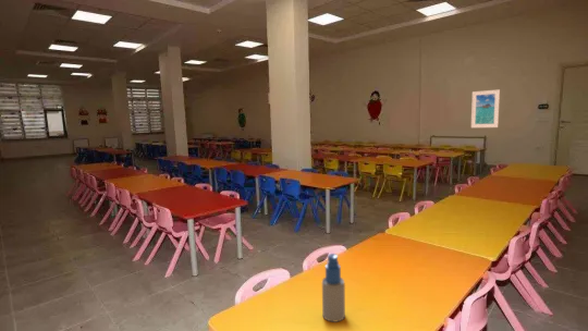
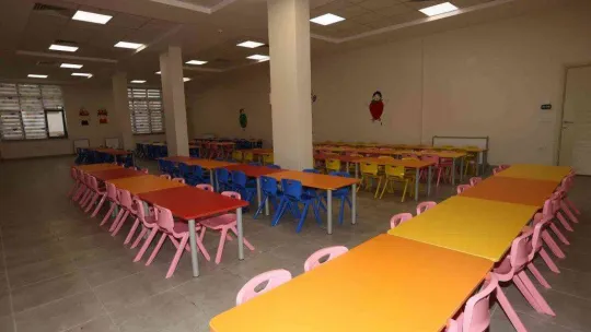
- spray bottle [321,253,346,323]
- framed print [470,88,501,128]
